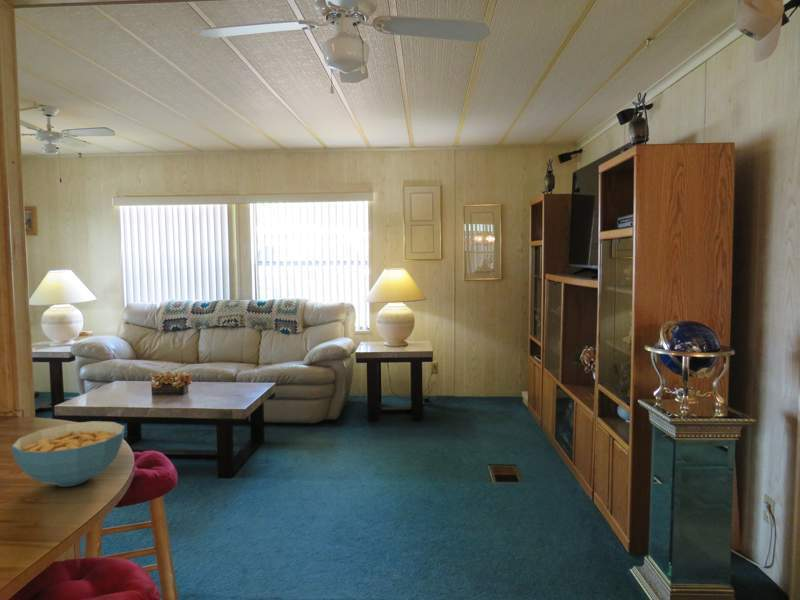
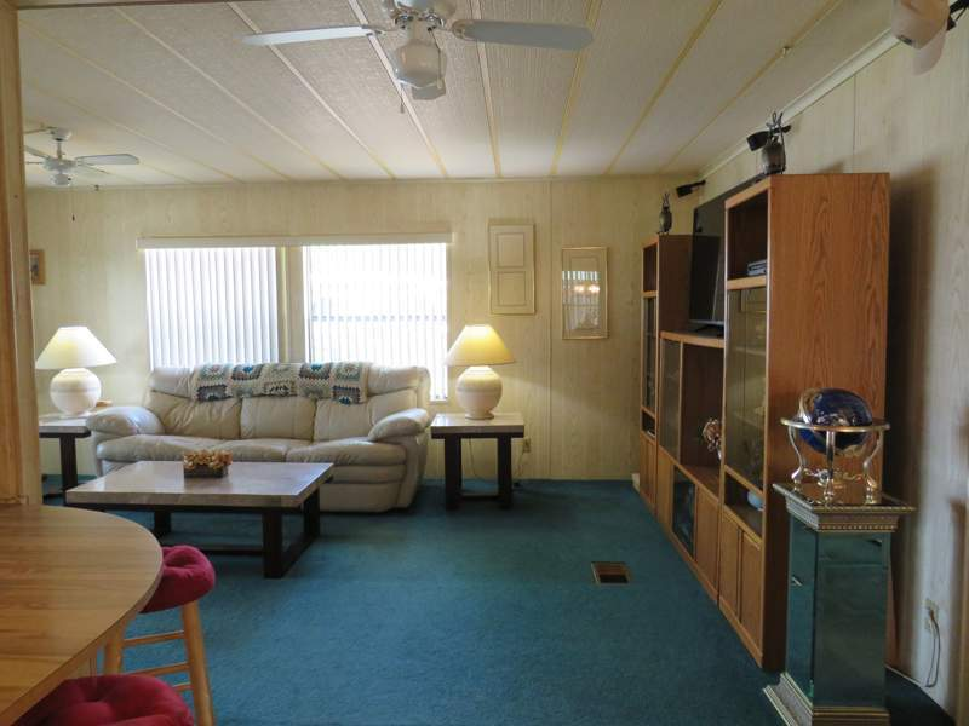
- cereal bowl [10,420,126,488]
